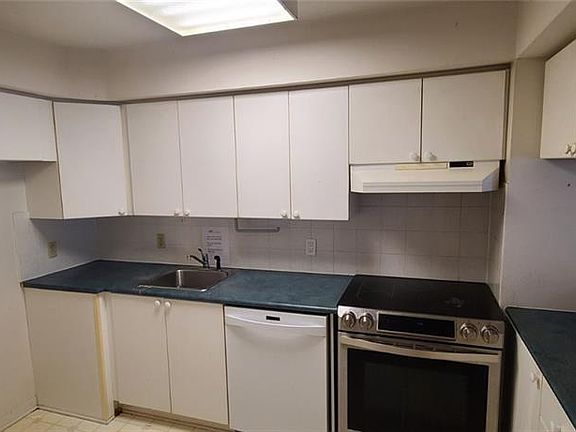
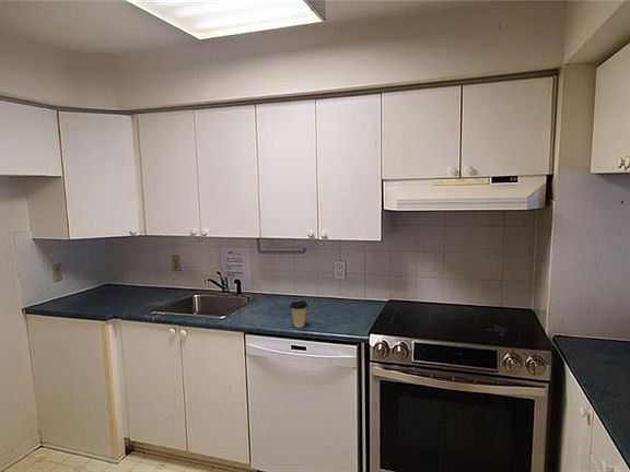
+ coffee cup [289,299,308,329]
